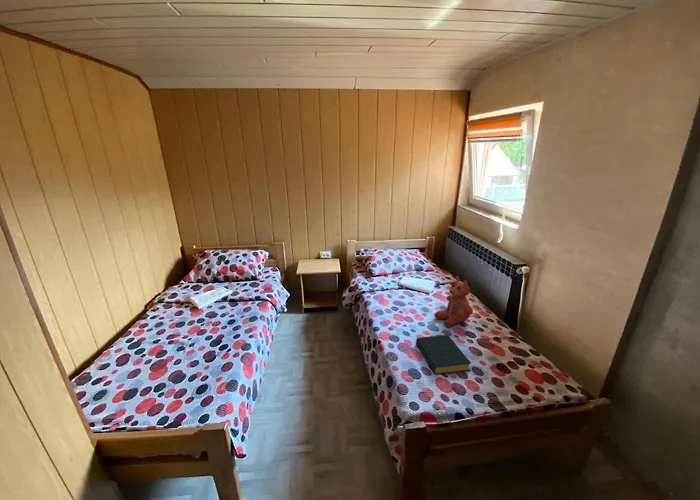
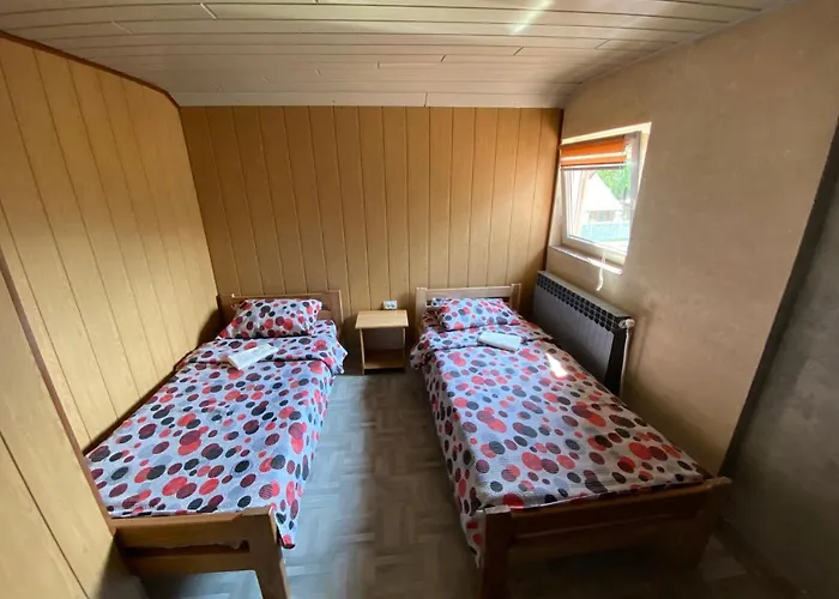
- stuffed bear [434,275,474,328]
- hardback book [415,334,472,375]
